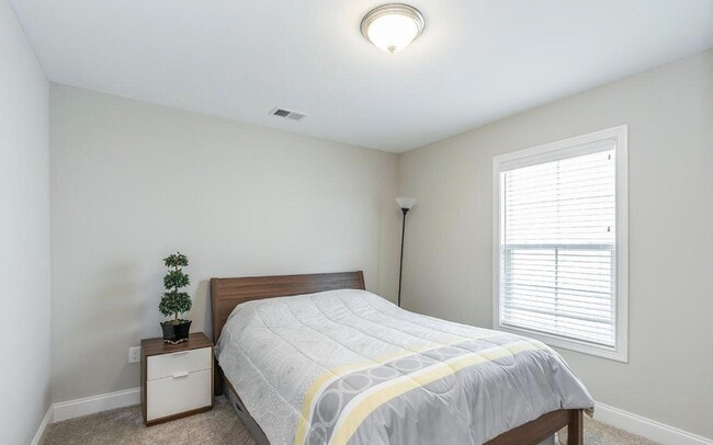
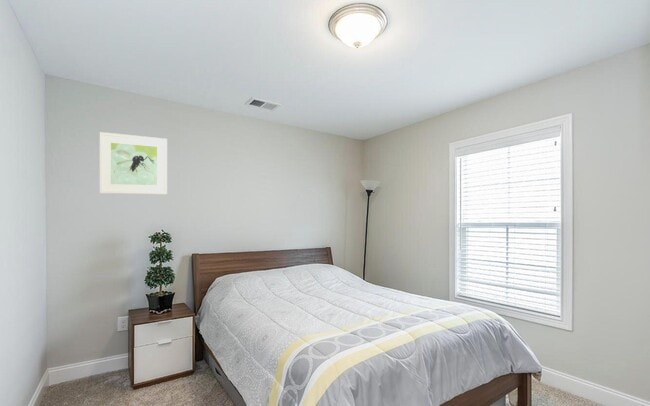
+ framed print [98,131,168,195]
